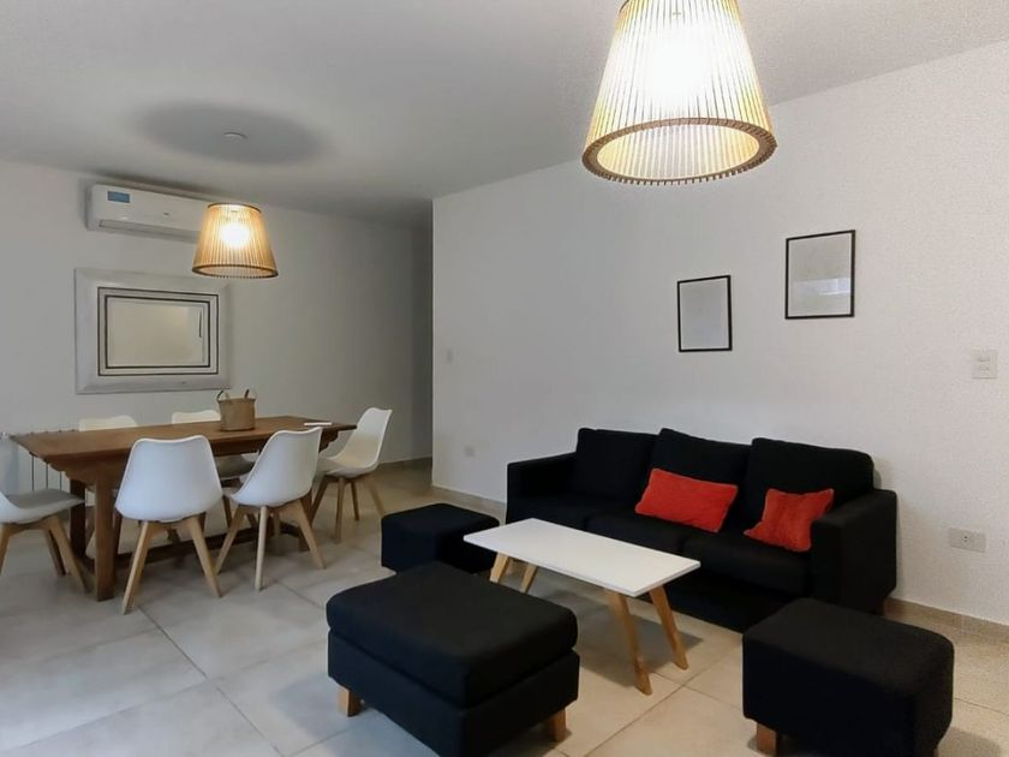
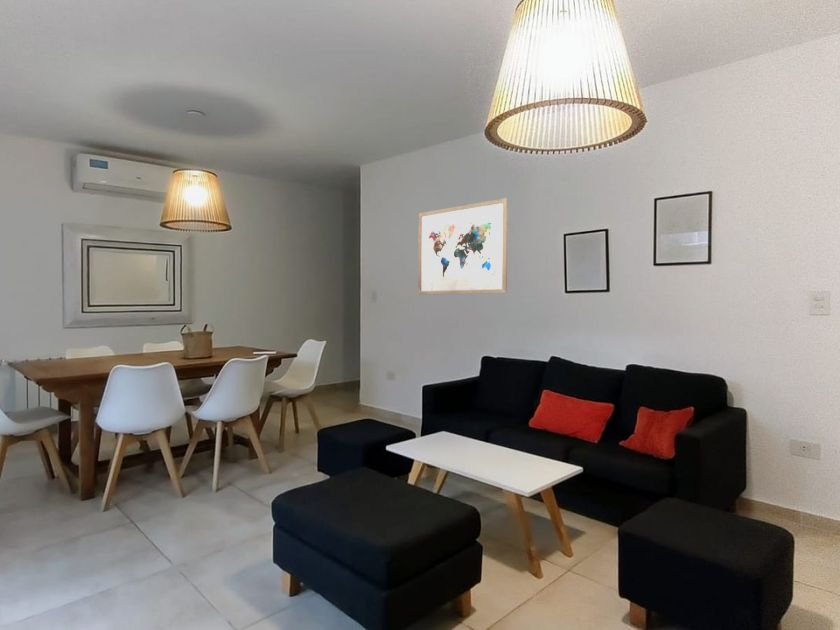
+ wall art [417,197,509,295]
